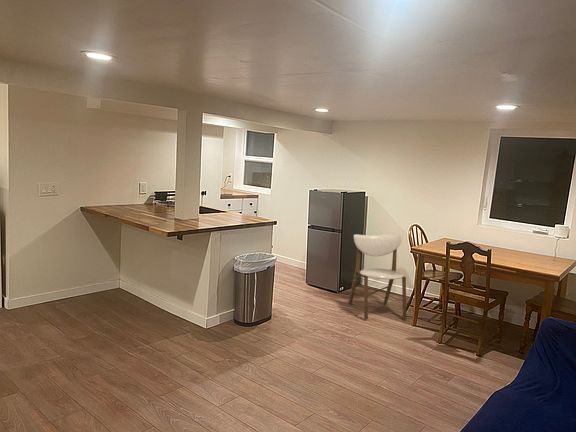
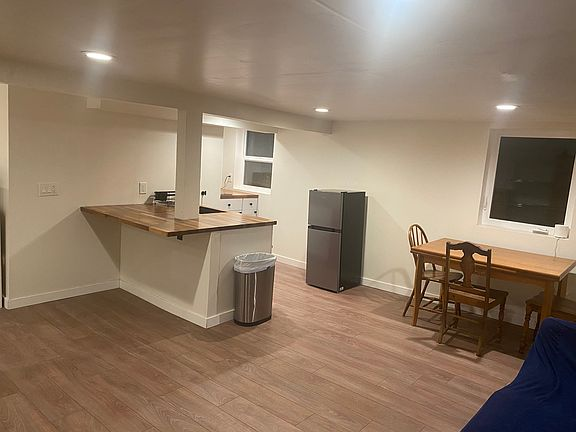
- dining chair [347,233,408,321]
